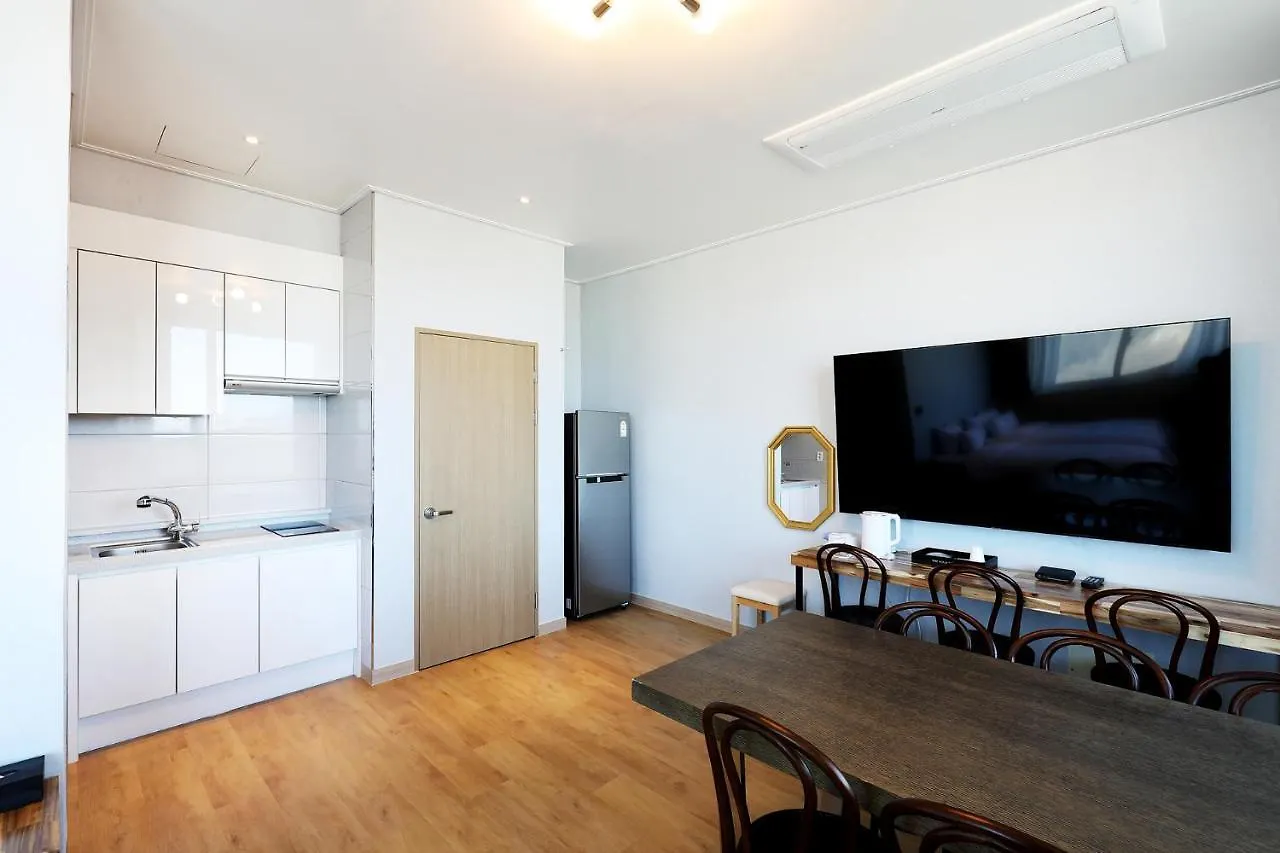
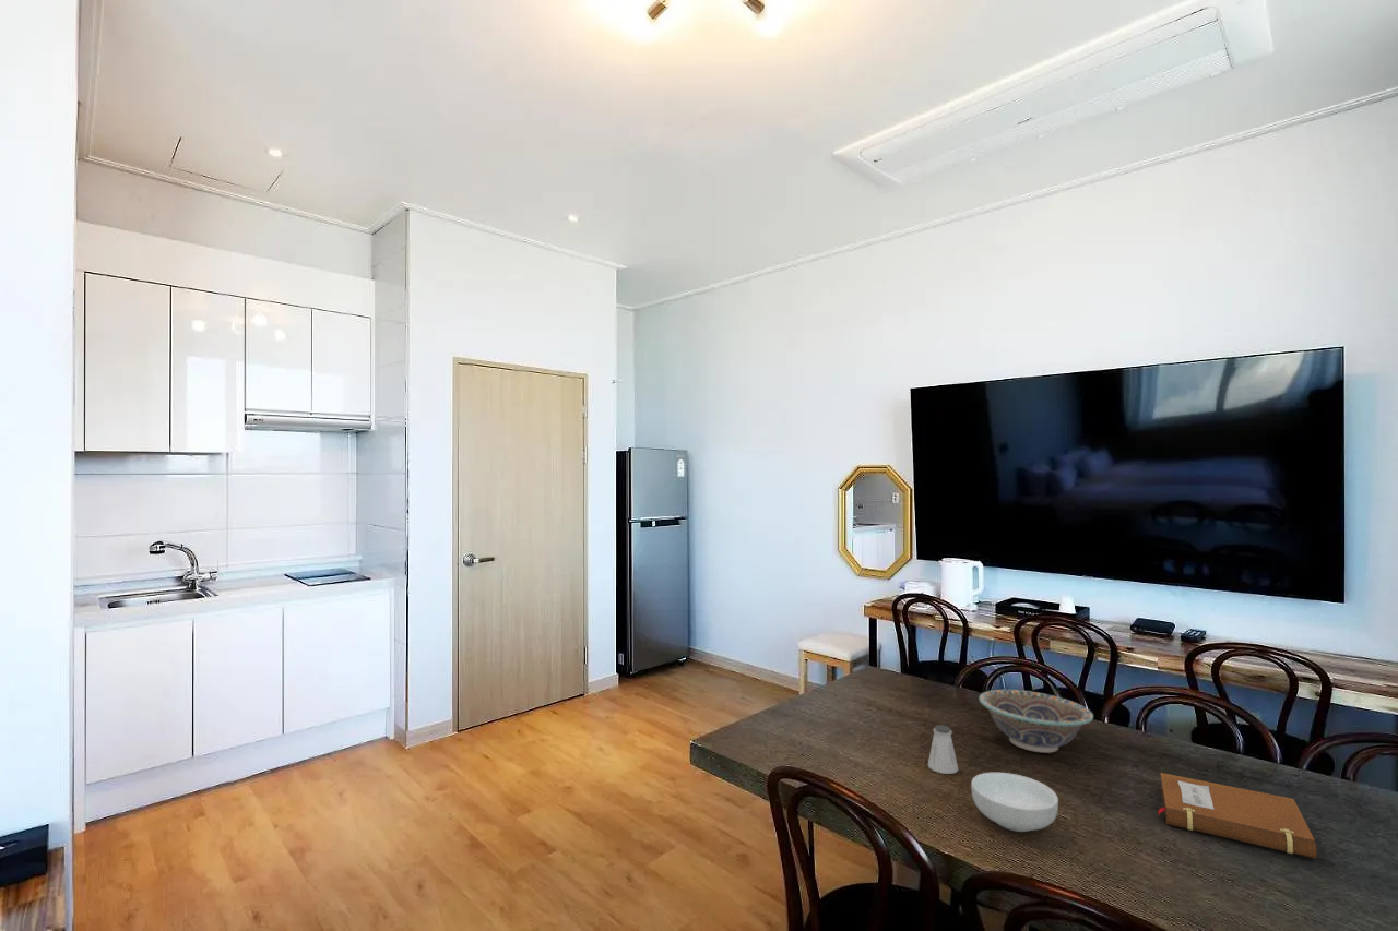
+ notebook [1157,772,1318,860]
+ saltshaker [927,724,960,775]
+ cereal bowl [970,772,1059,833]
+ decorative bowl [978,689,1094,754]
